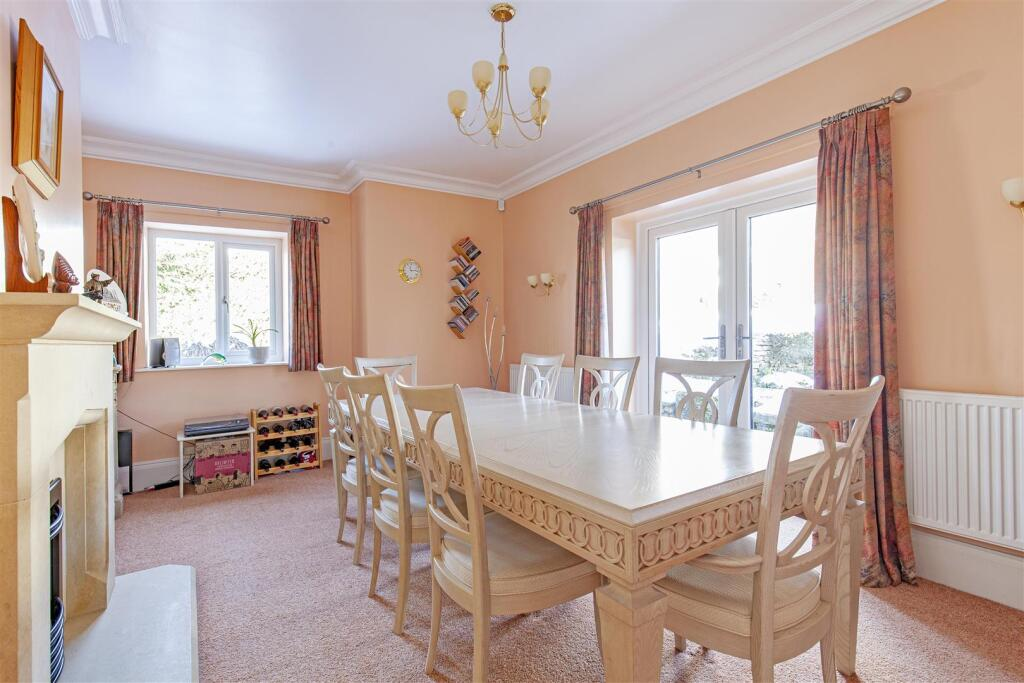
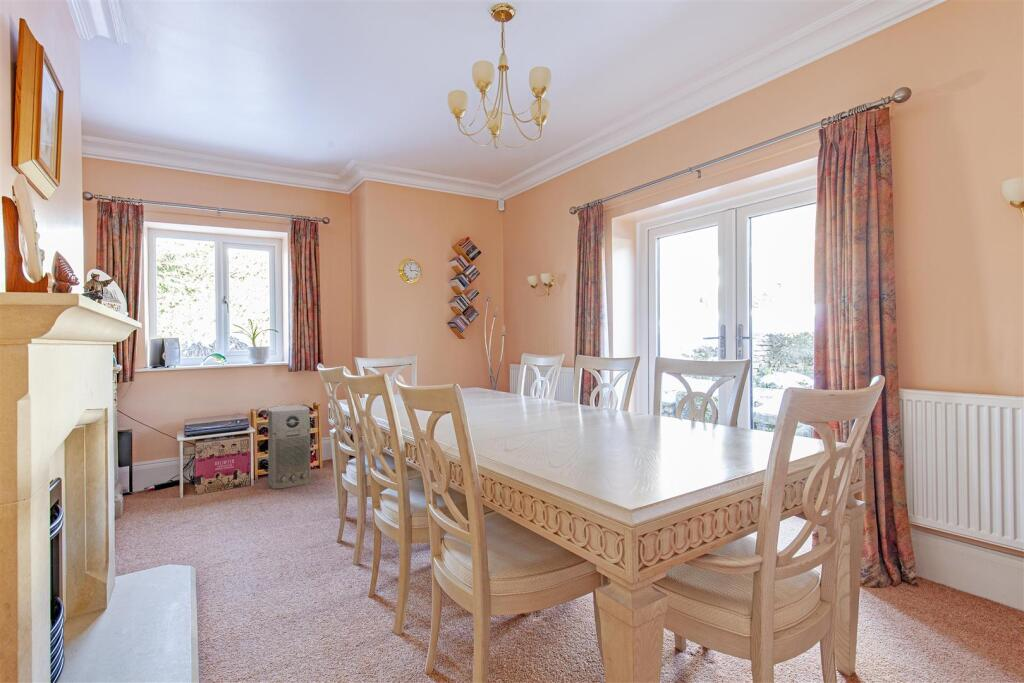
+ air purifier [267,404,312,490]
